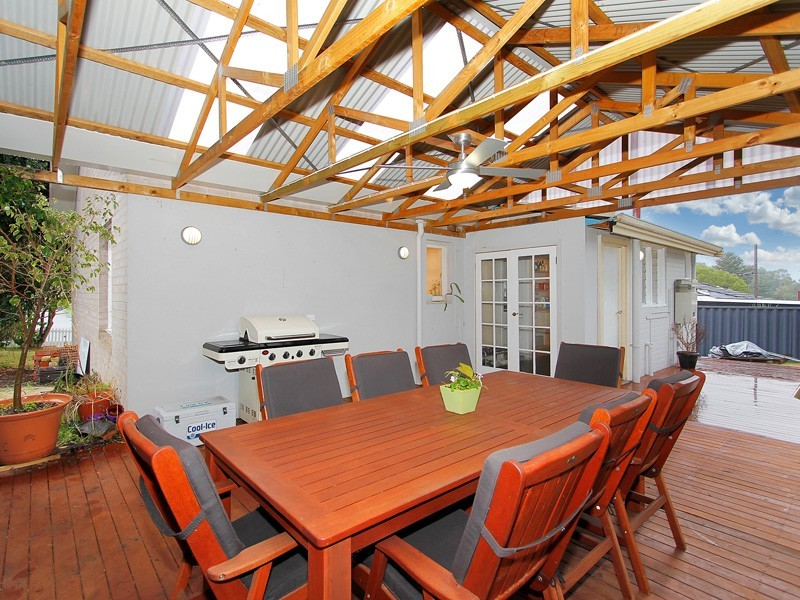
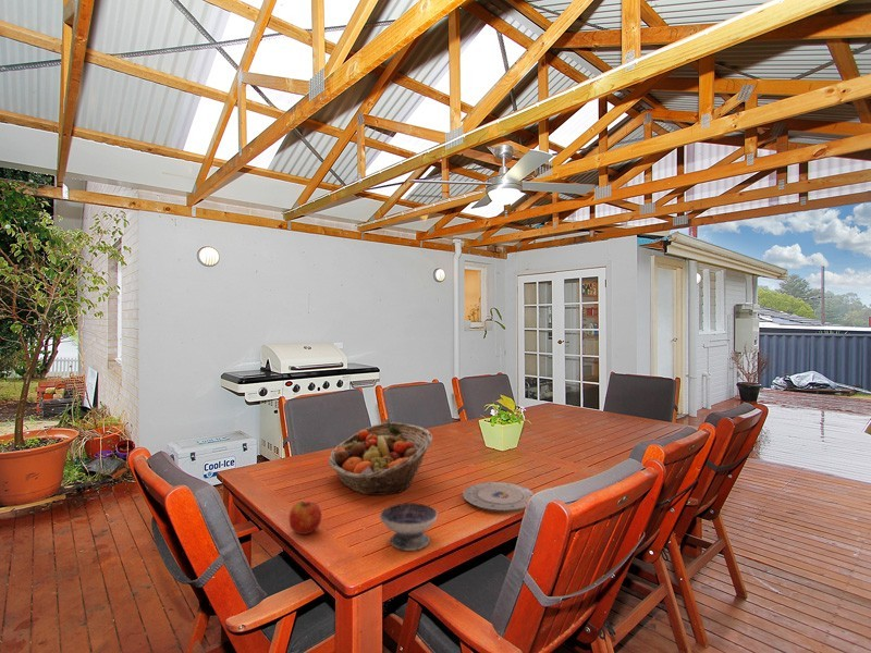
+ fruit basket [328,421,433,496]
+ apple [287,501,322,535]
+ plate [462,481,536,513]
+ bowl [379,502,439,552]
